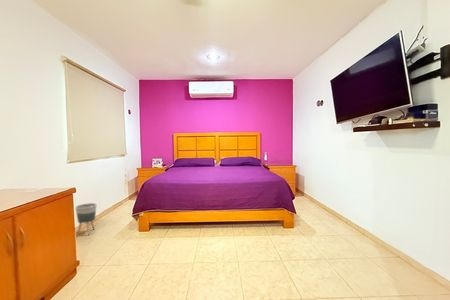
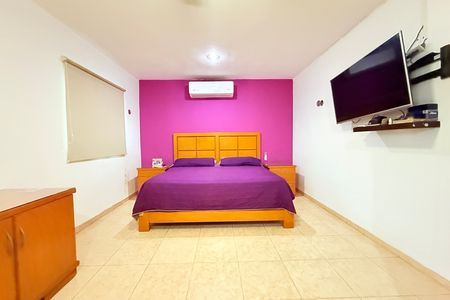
- planter [74,202,97,236]
